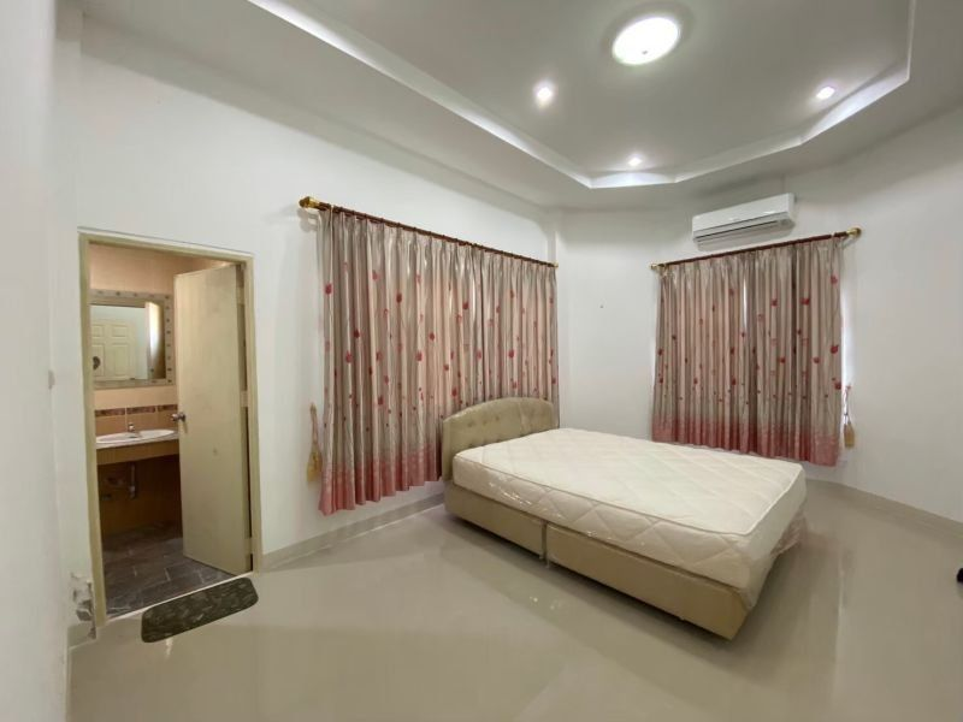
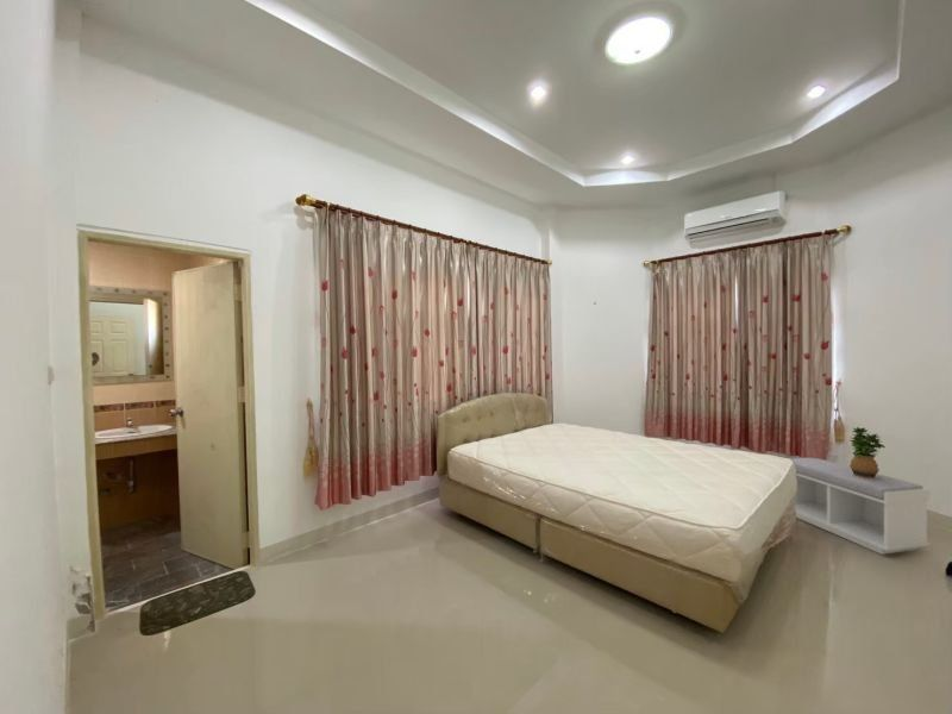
+ bench [789,457,931,556]
+ potted plant [848,426,887,478]
